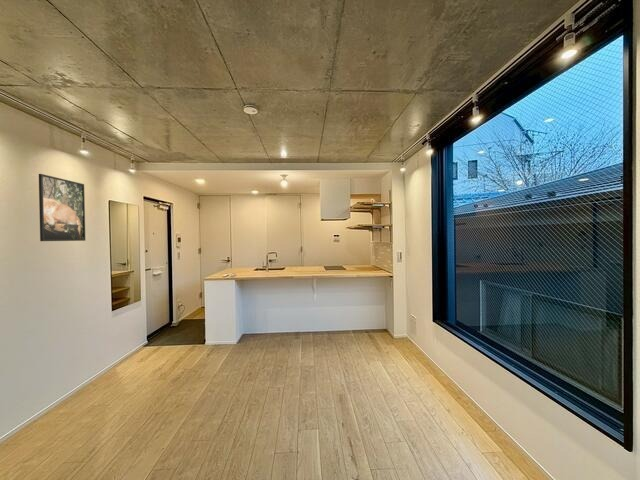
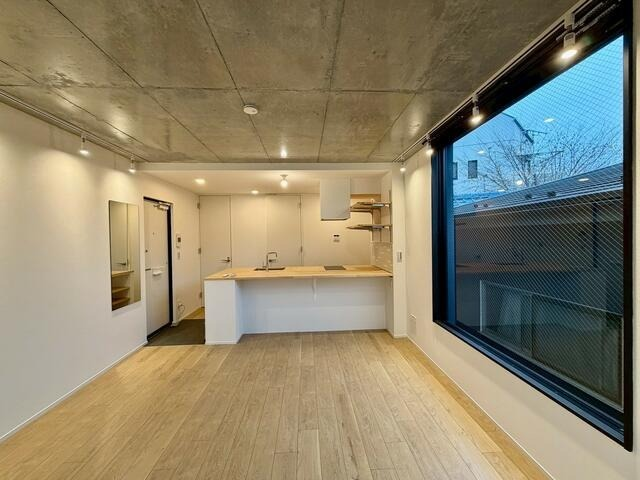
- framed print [38,173,86,242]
